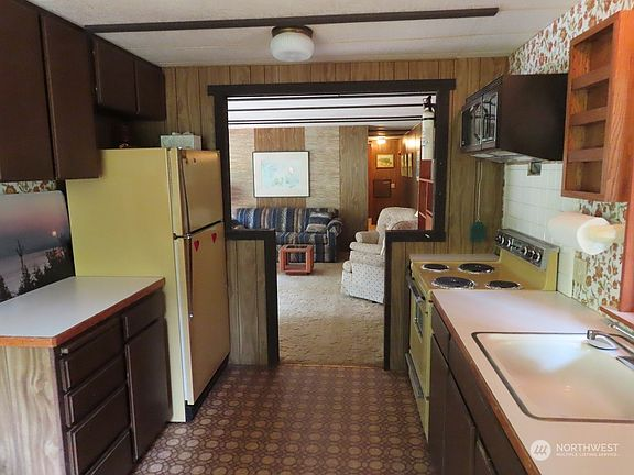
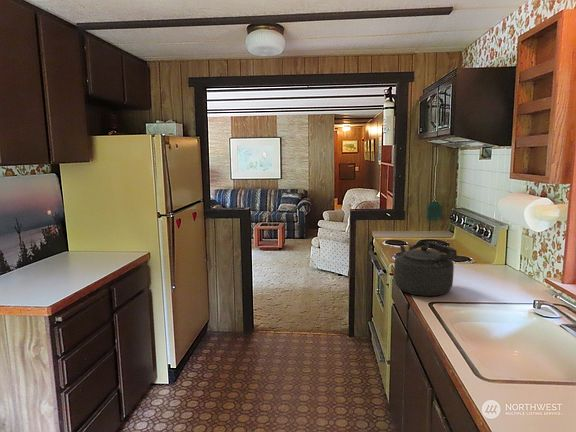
+ kettle [393,240,458,297]
